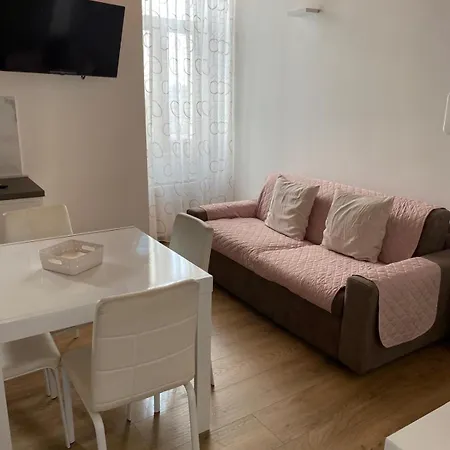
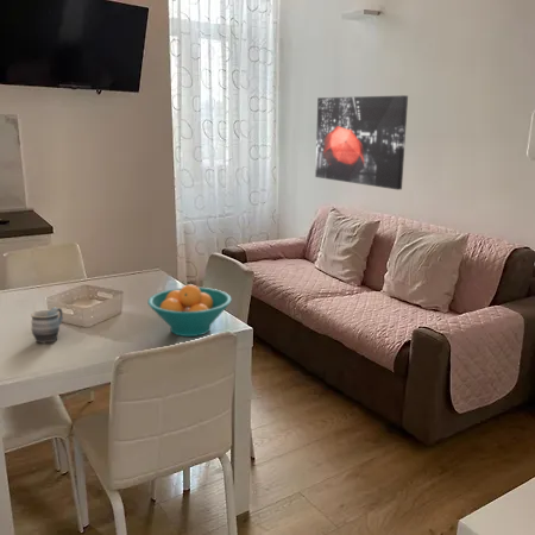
+ wall art [314,94,409,191]
+ fruit bowl [146,283,233,338]
+ mug [30,306,64,345]
